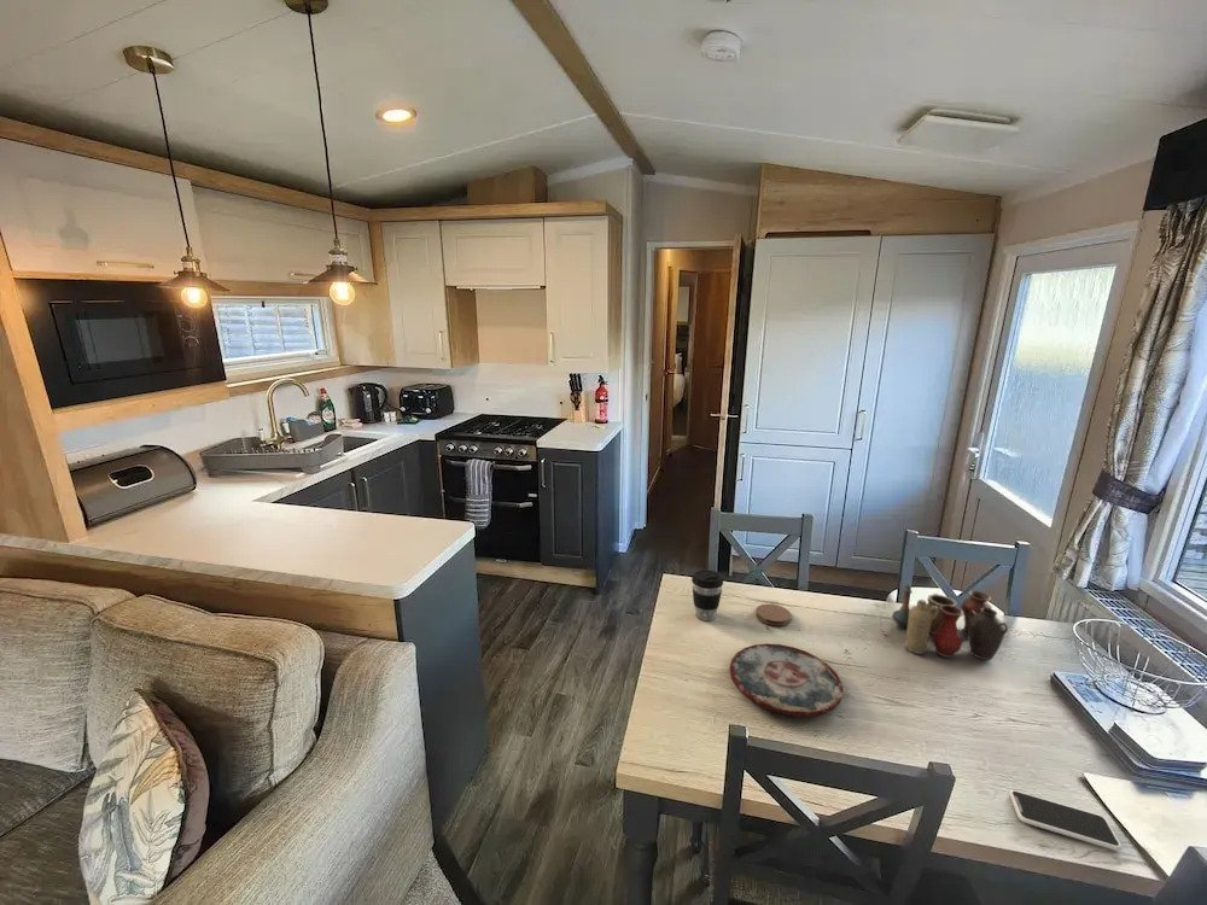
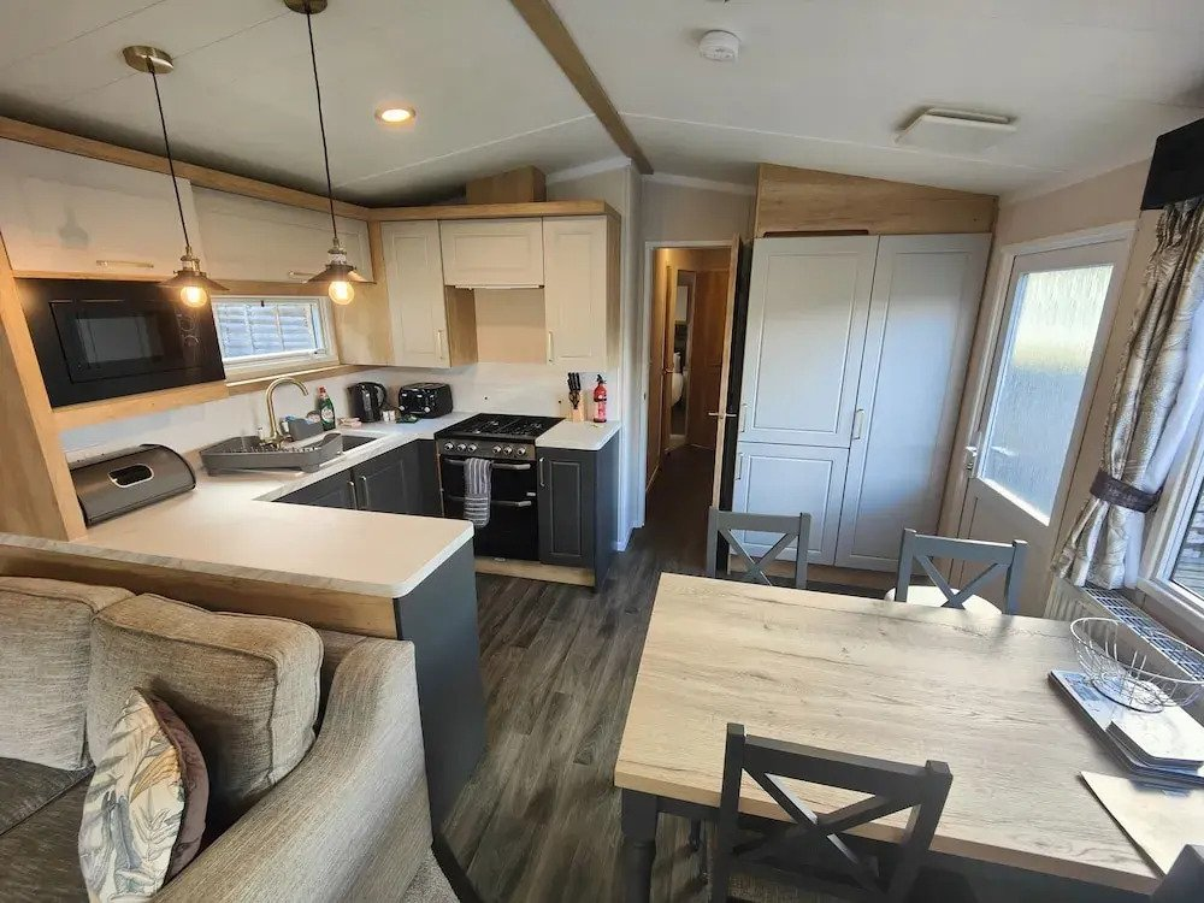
- plate [728,643,845,718]
- smartphone [1008,789,1123,852]
- vase [891,584,1009,661]
- coffee cup [690,568,724,621]
- coaster [754,603,792,626]
